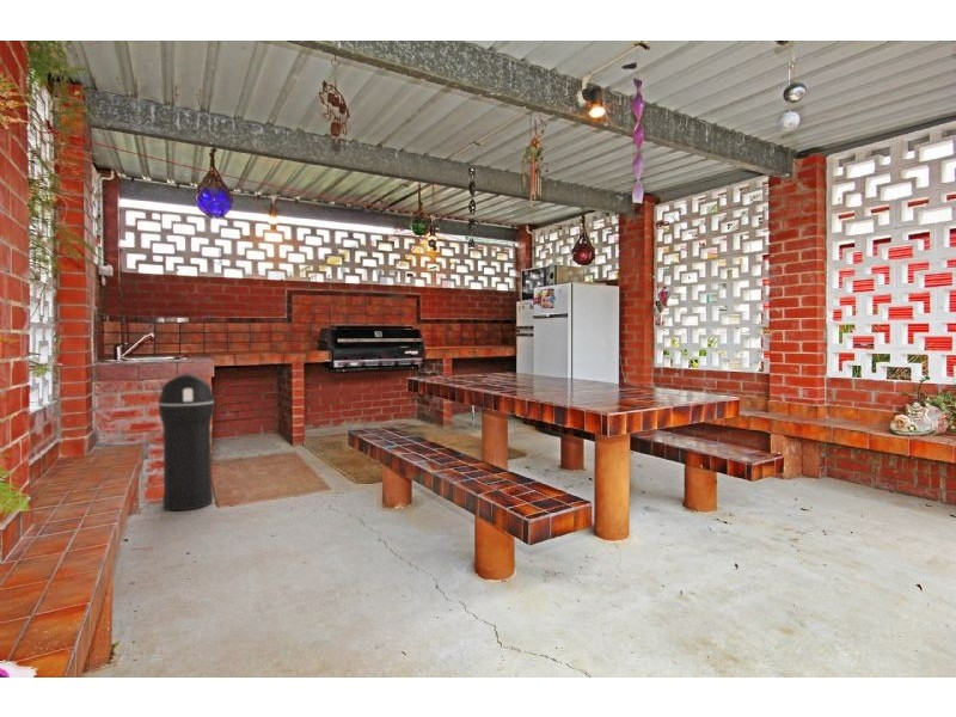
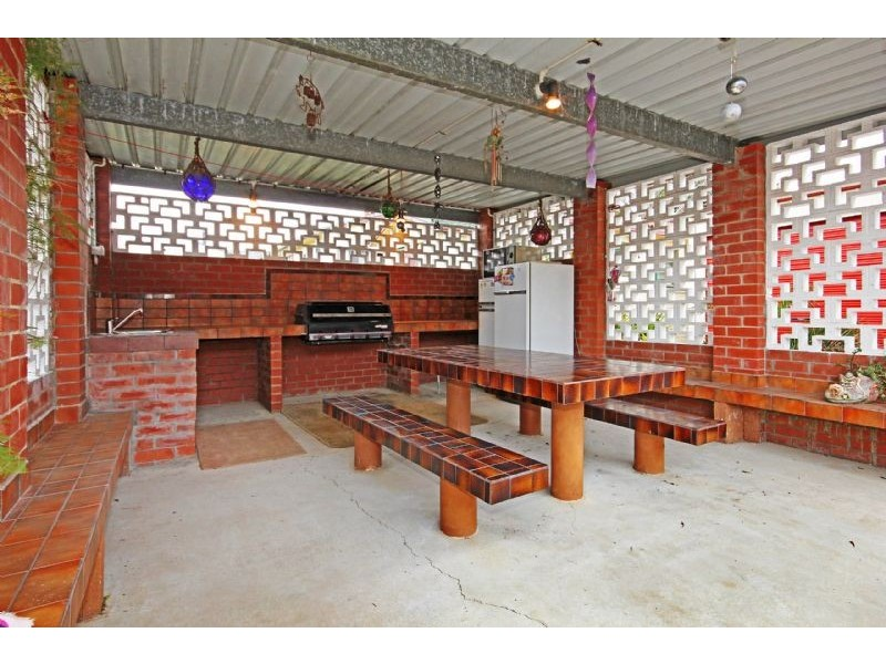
- trash can [158,374,215,511]
